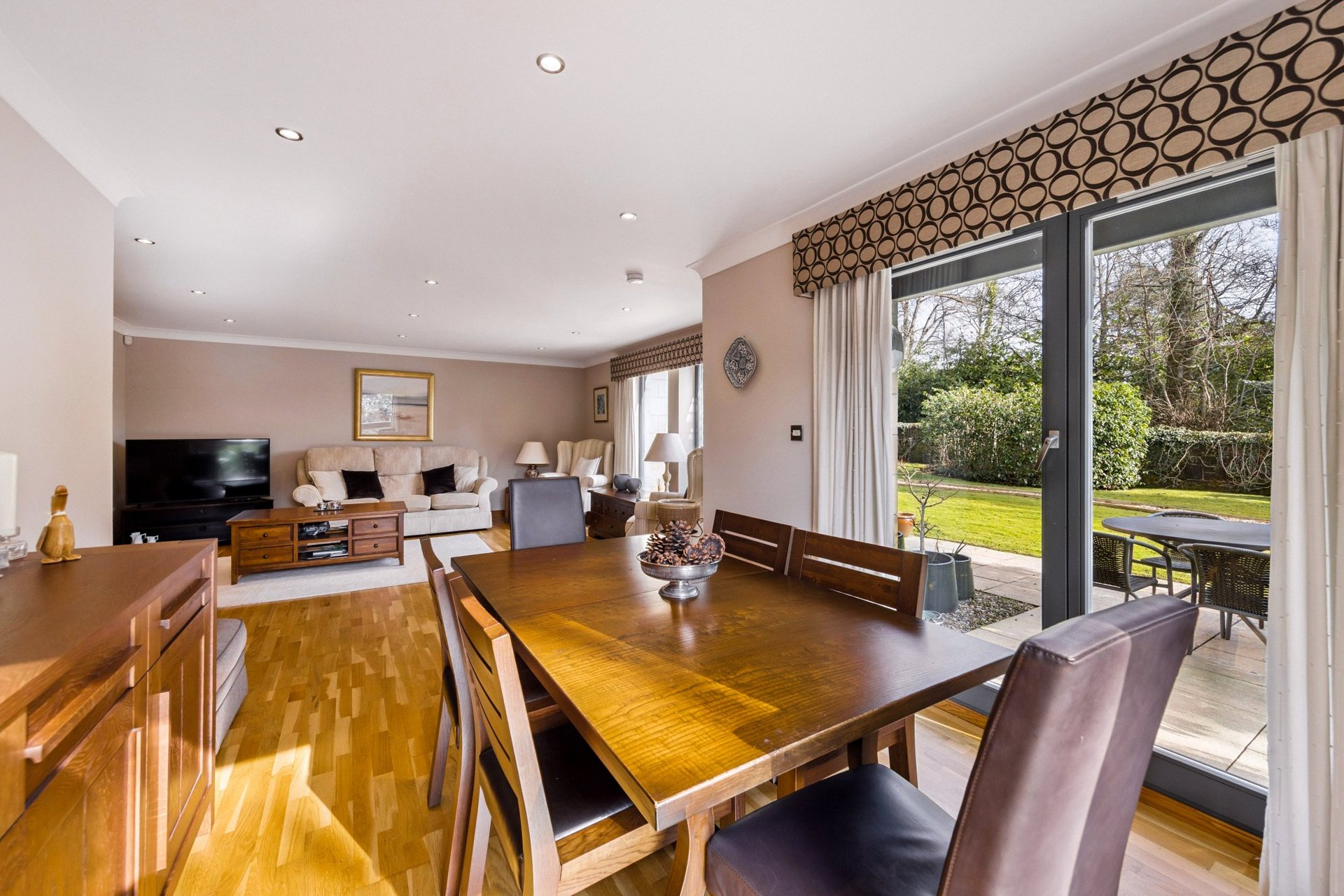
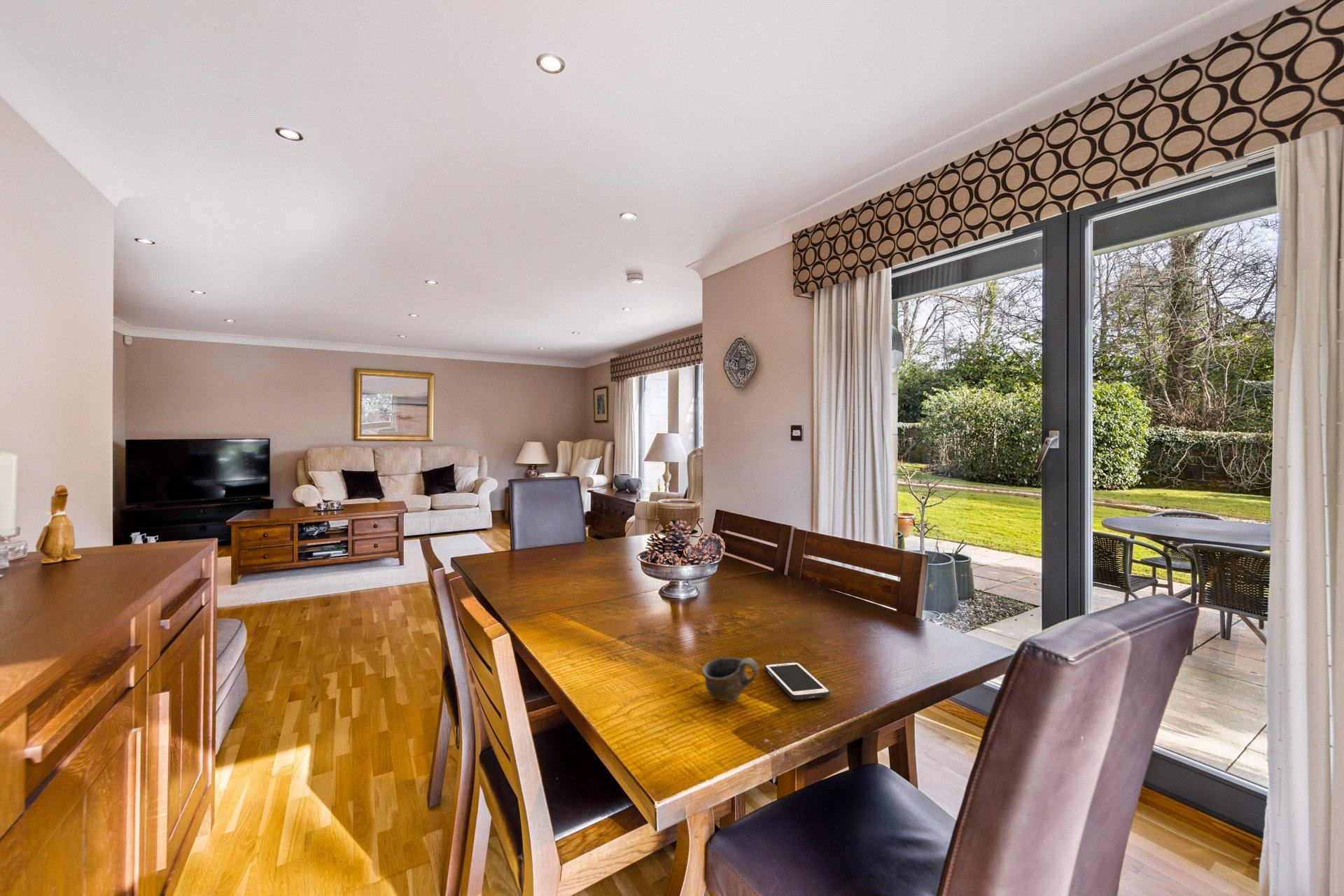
+ cell phone [764,661,831,701]
+ cup [701,657,759,703]
